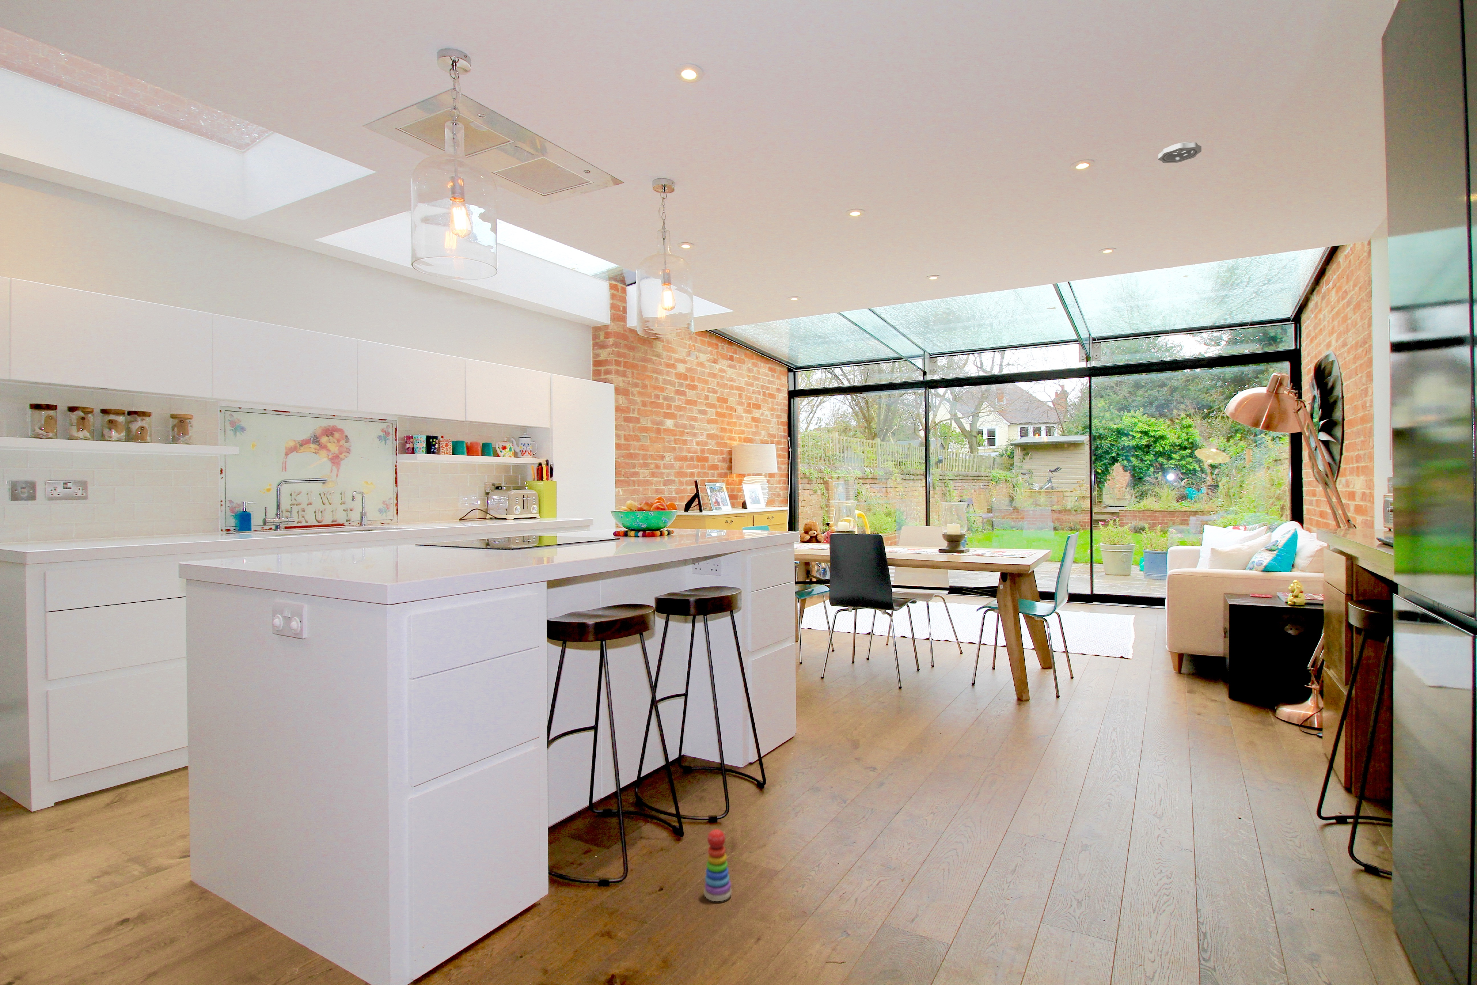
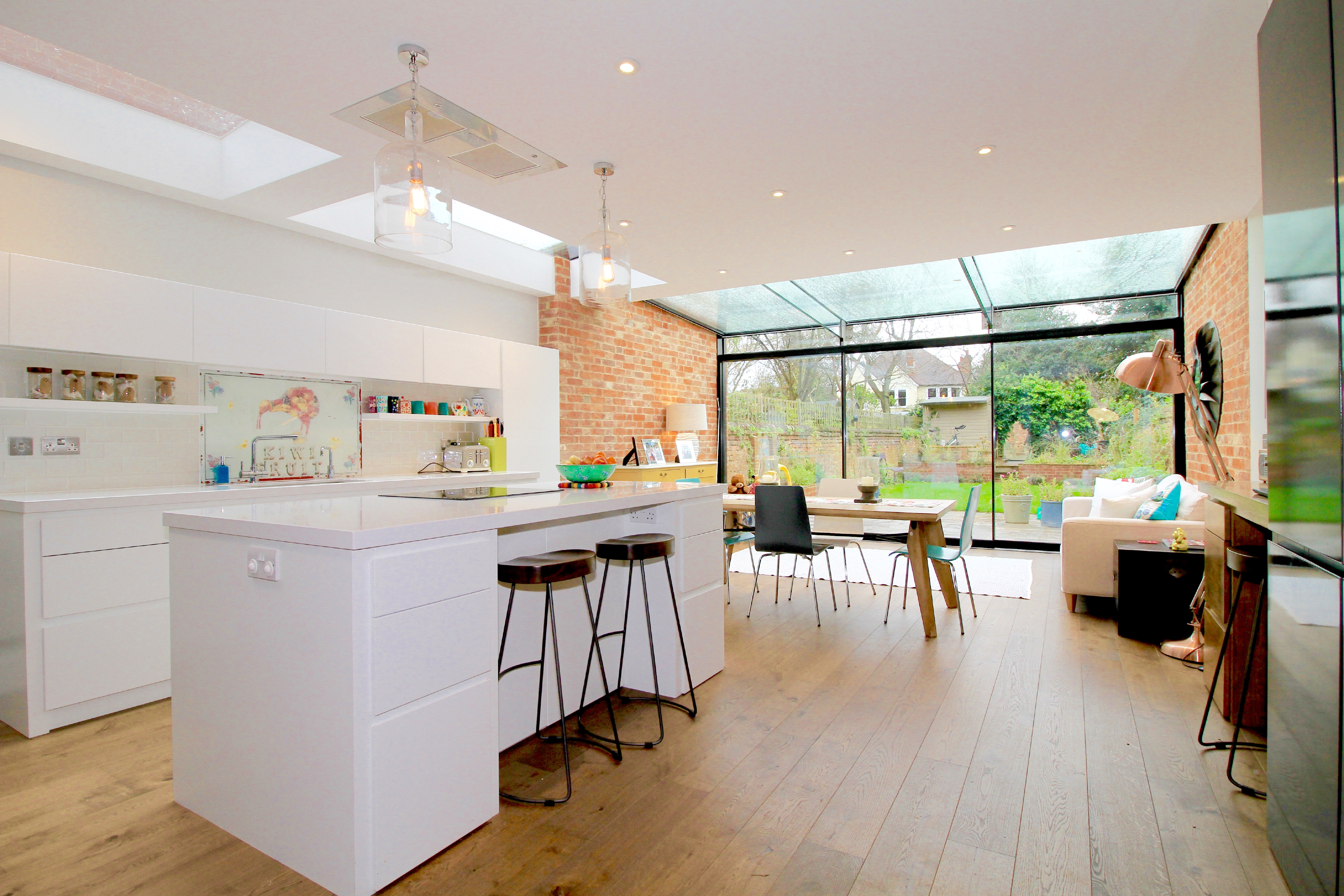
- smoke detector [1157,142,1202,164]
- stacking toy [703,829,732,901]
